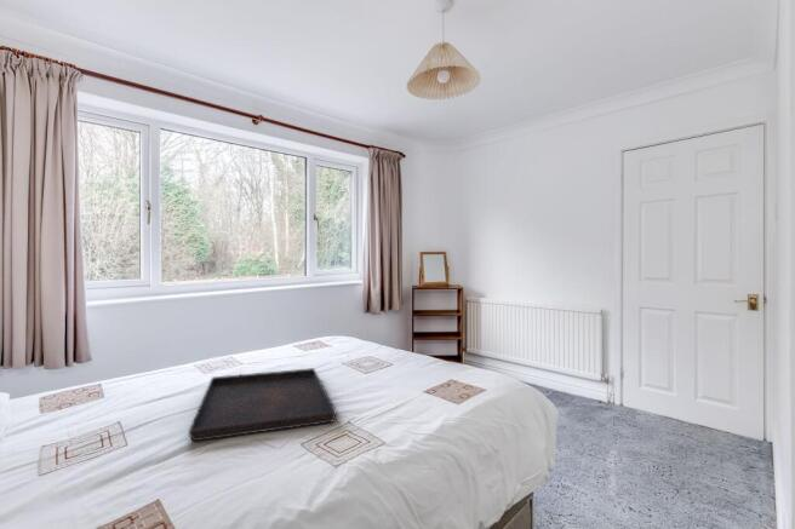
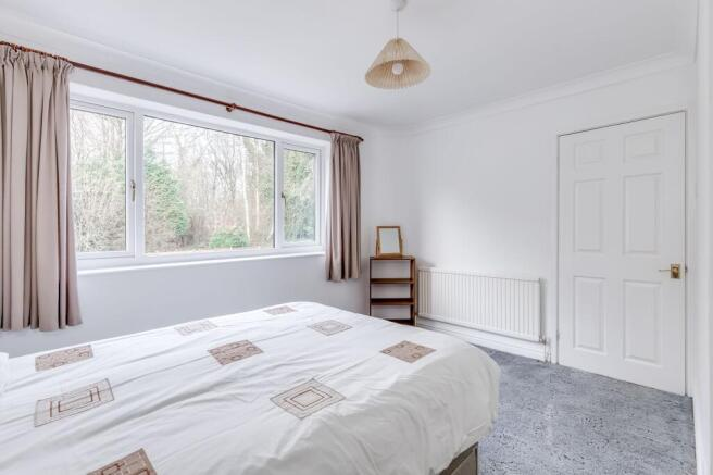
- serving tray [188,367,337,442]
